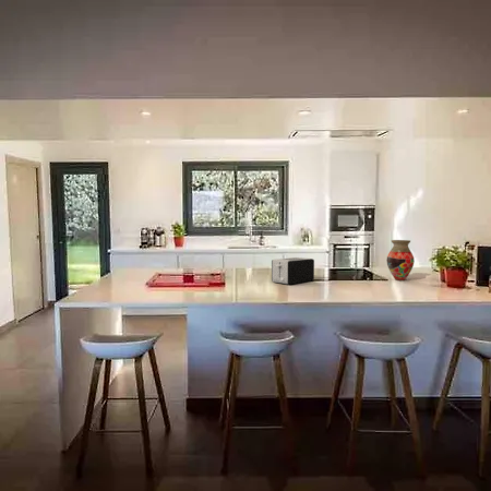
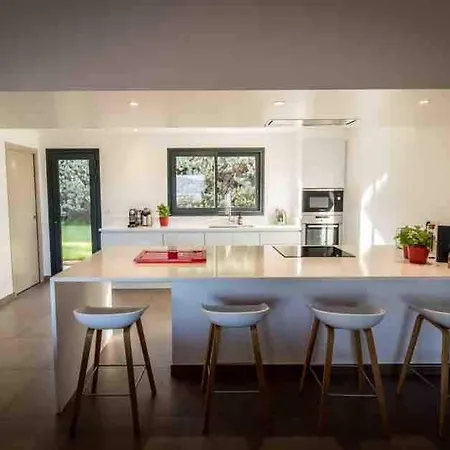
- vase [385,239,416,282]
- toaster [271,256,315,285]
